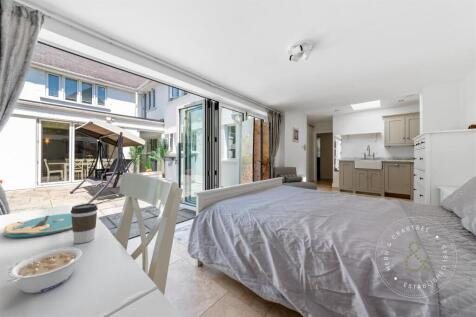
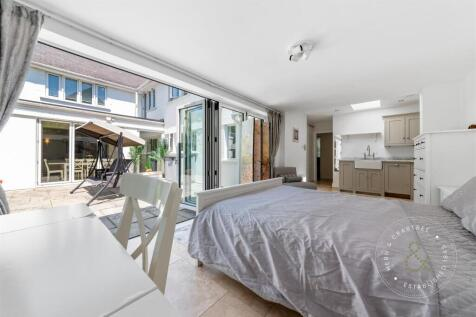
- plate [2,213,72,238]
- coffee cup [70,203,99,244]
- legume [7,247,83,294]
